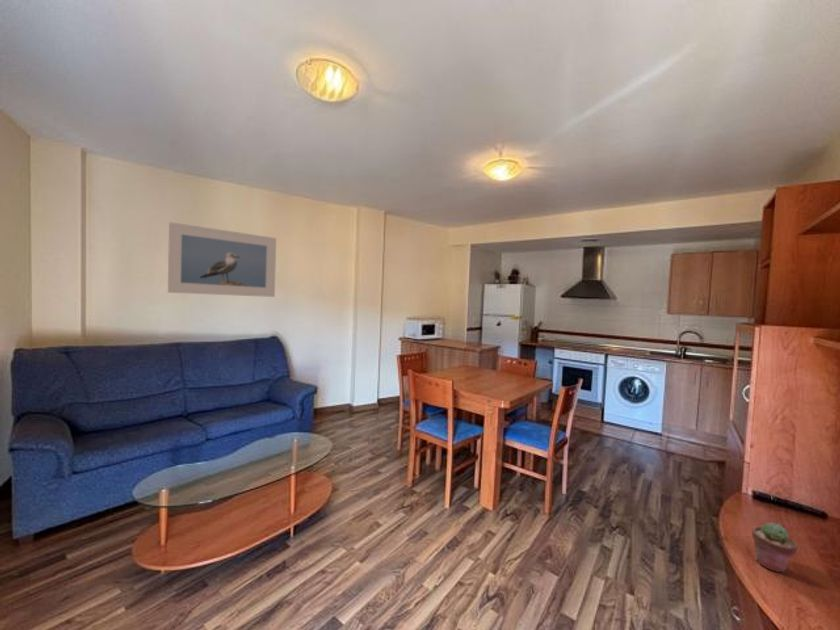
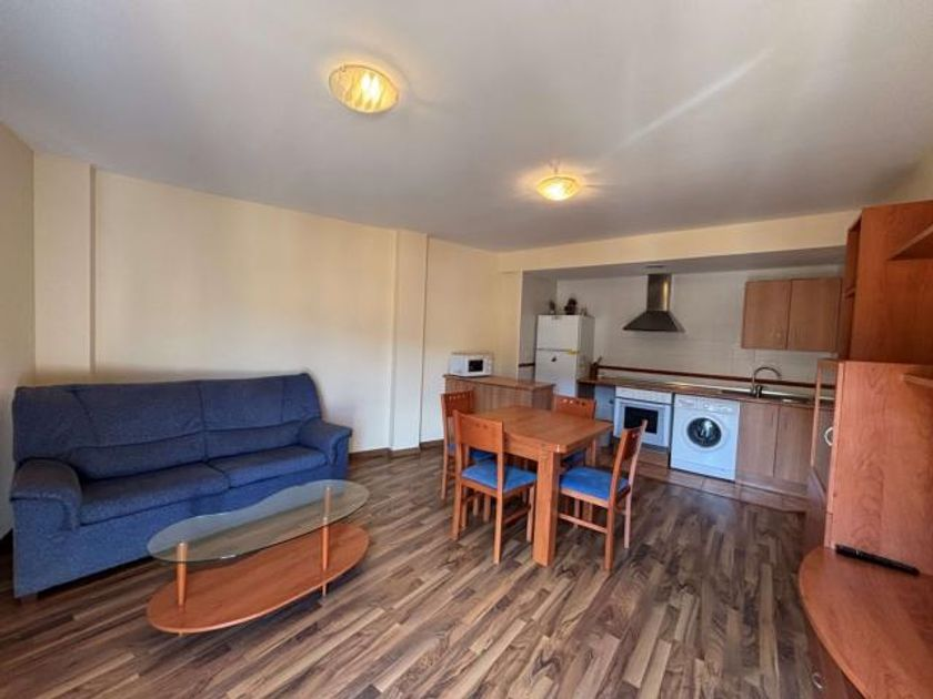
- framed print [167,221,277,298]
- potted succulent [751,522,798,573]
